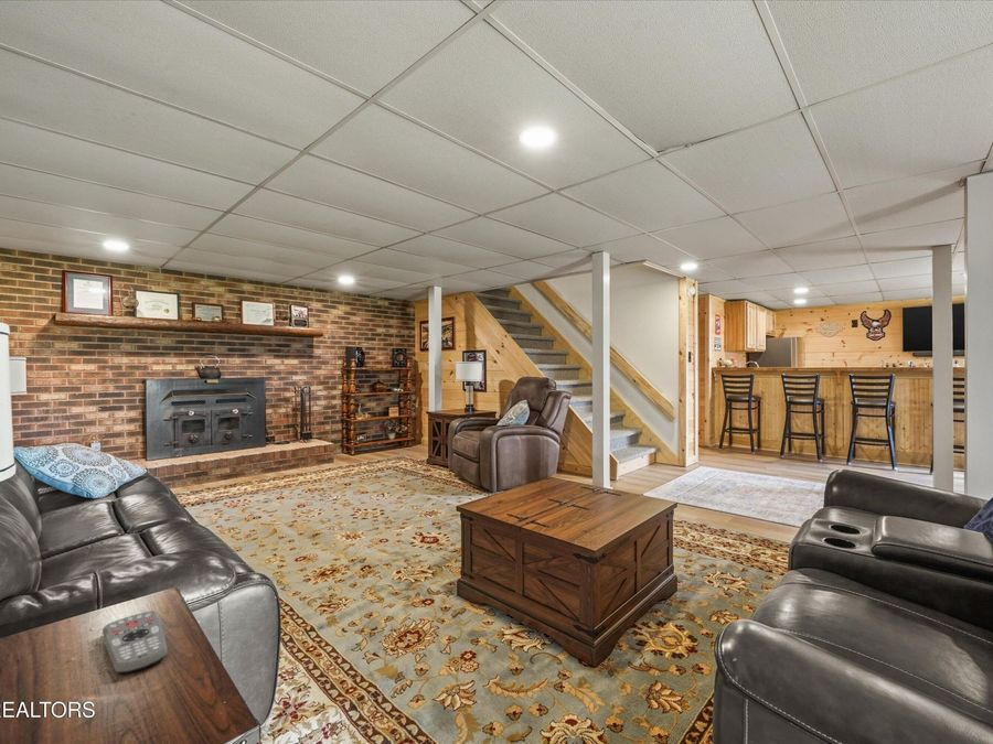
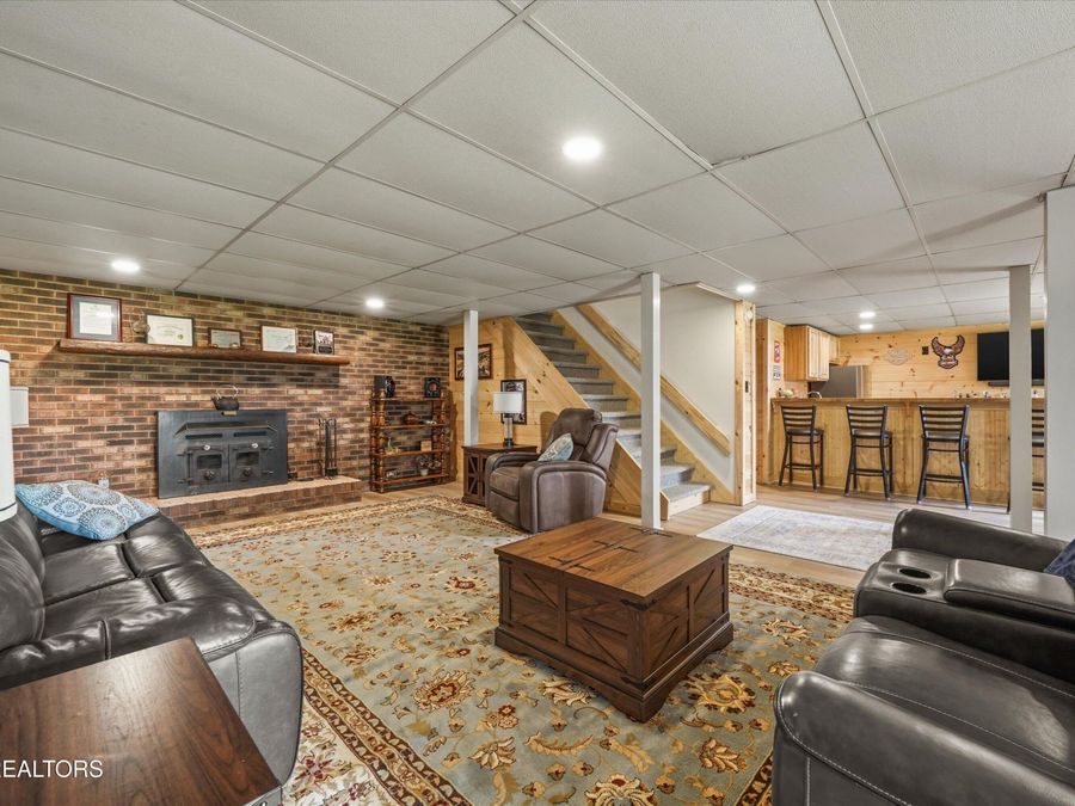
- remote control [102,610,169,675]
